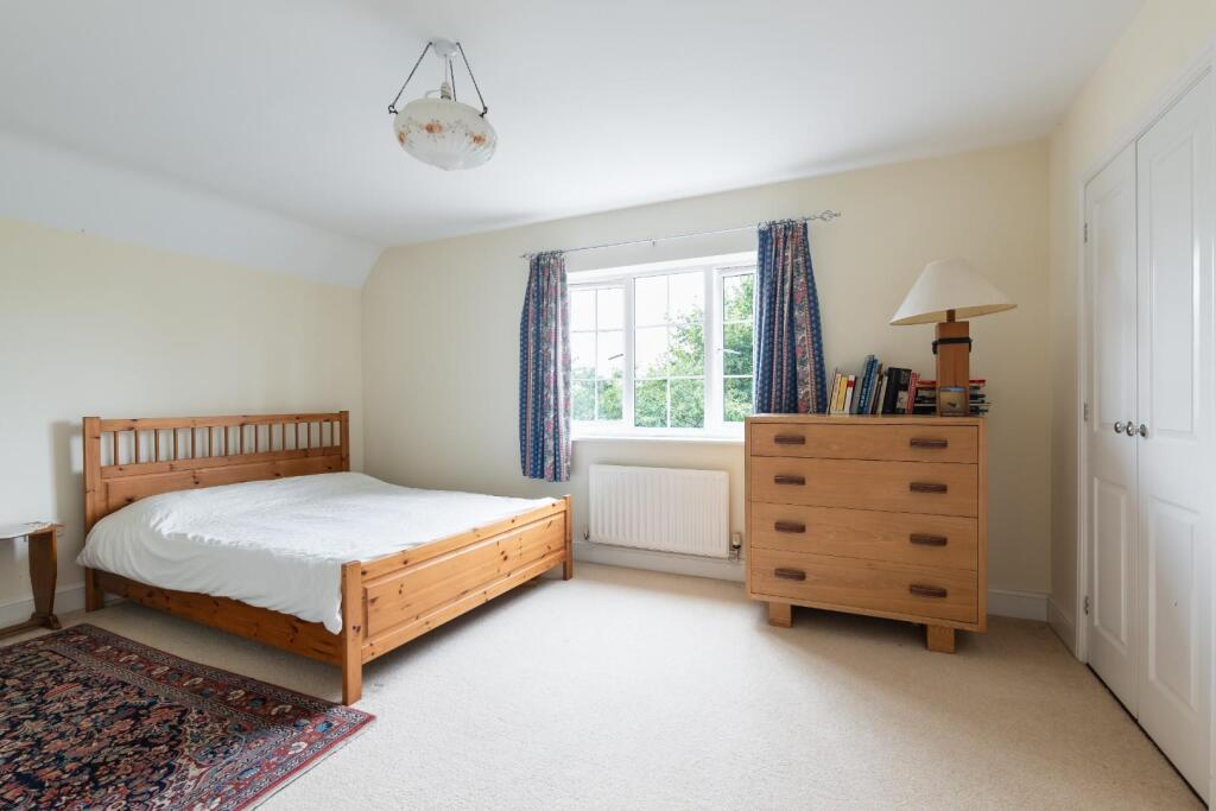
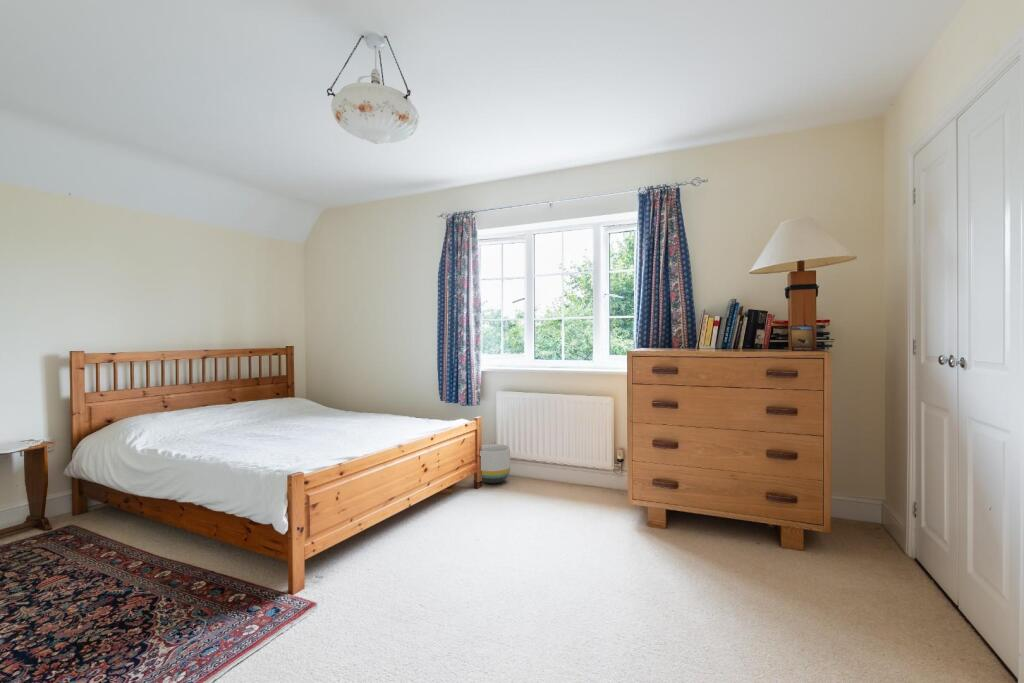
+ planter [480,443,511,484]
